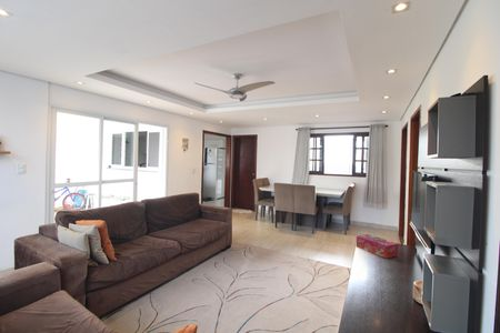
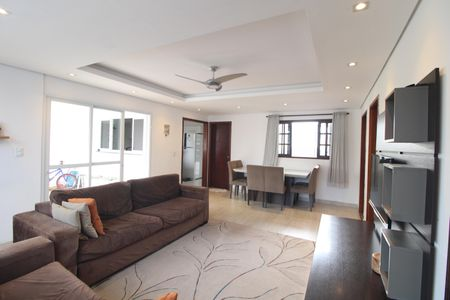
- tissue box [356,233,400,260]
